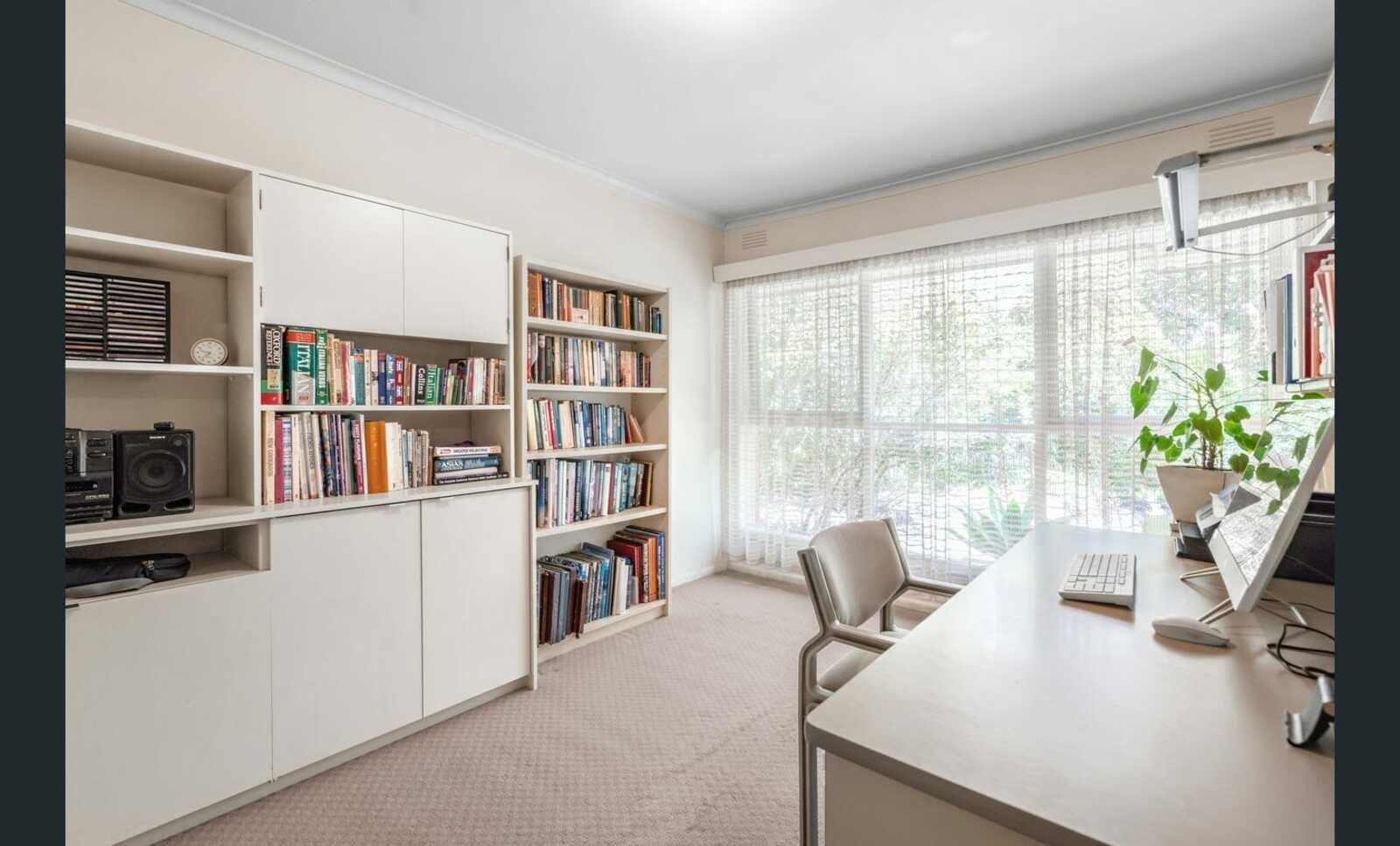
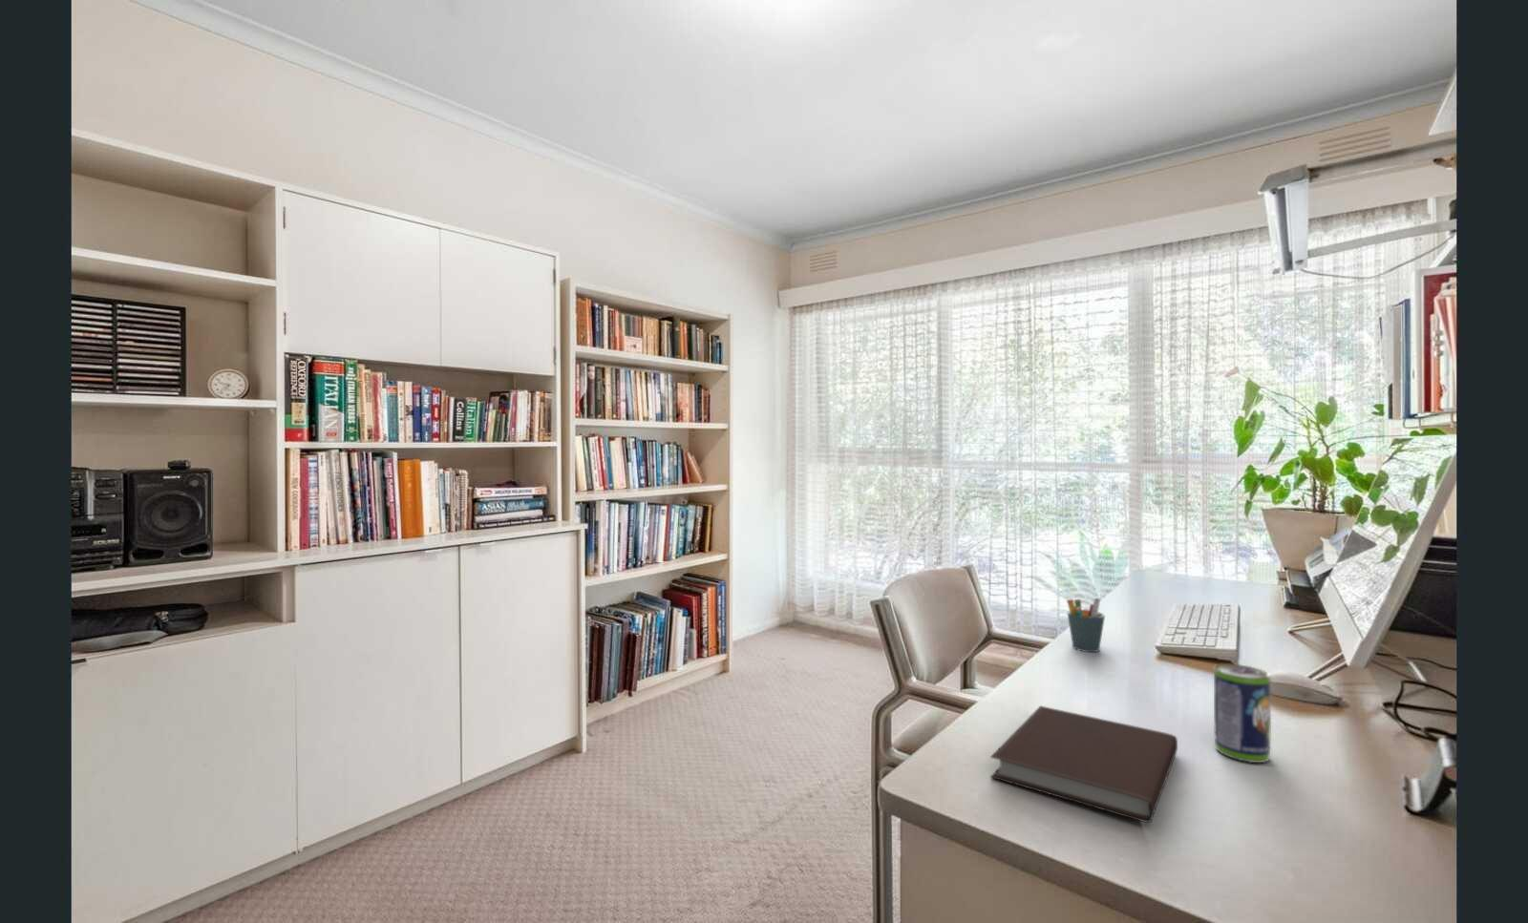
+ beverage can [1213,662,1273,764]
+ notebook [990,705,1179,824]
+ pen holder [1066,597,1106,652]
